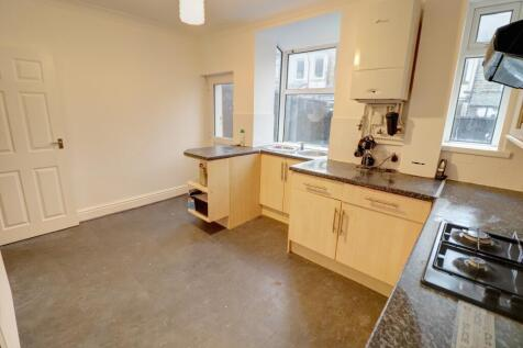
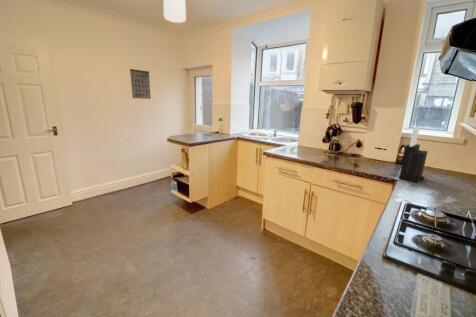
+ knife block [398,127,429,183]
+ calendar [129,66,152,100]
